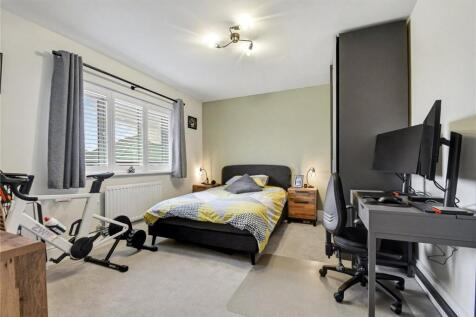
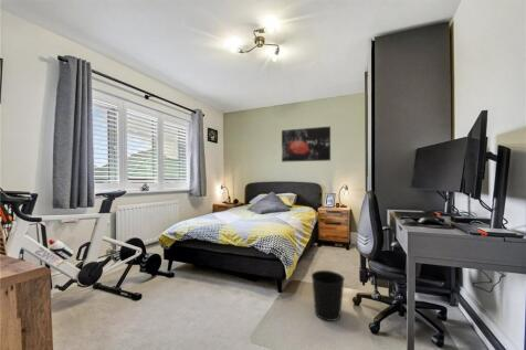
+ wall art [281,126,332,163]
+ wastebasket [311,269,346,322]
